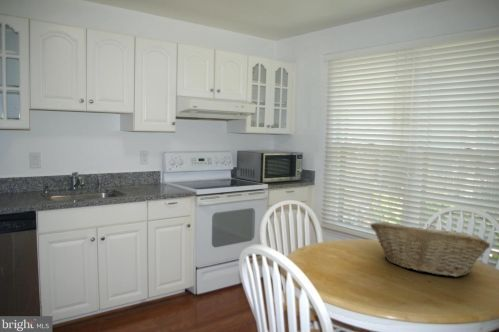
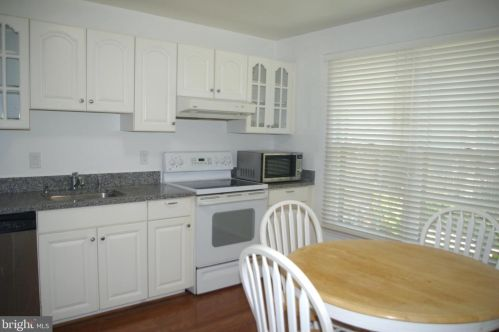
- fruit basket [369,221,491,278]
